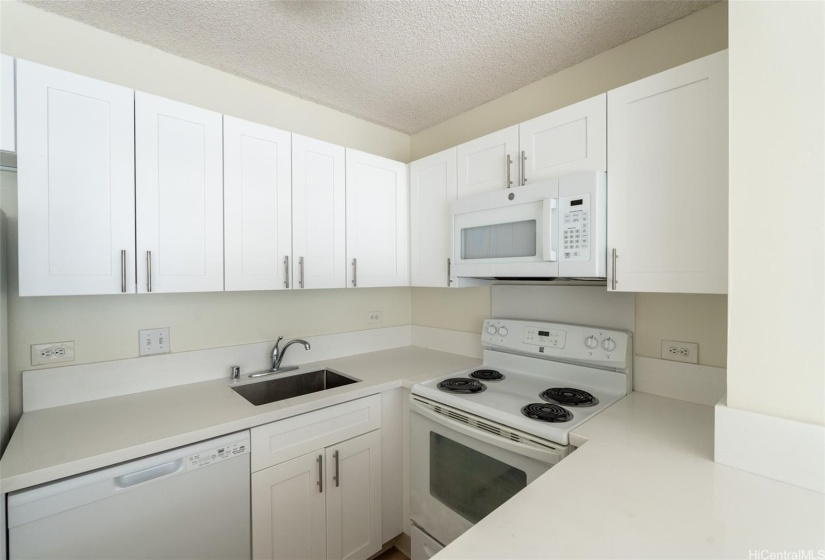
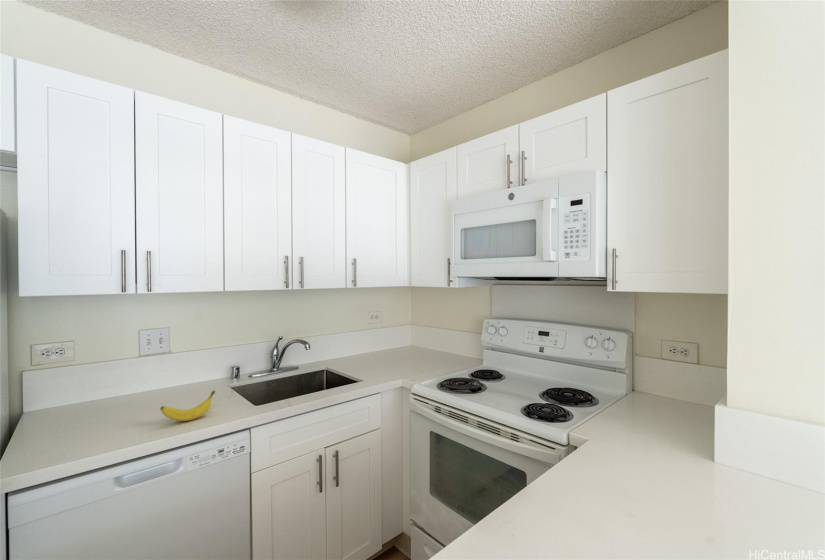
+ banana [159,389,216,422]
